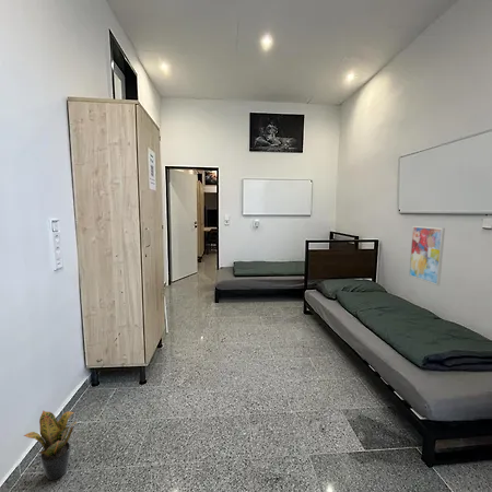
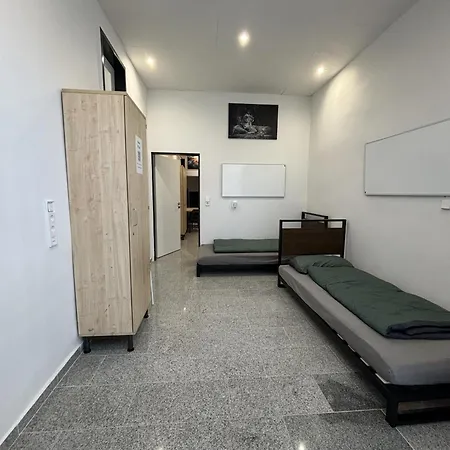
- wall art [408,225,446,286]
- potted plant [23,410,78,481]
